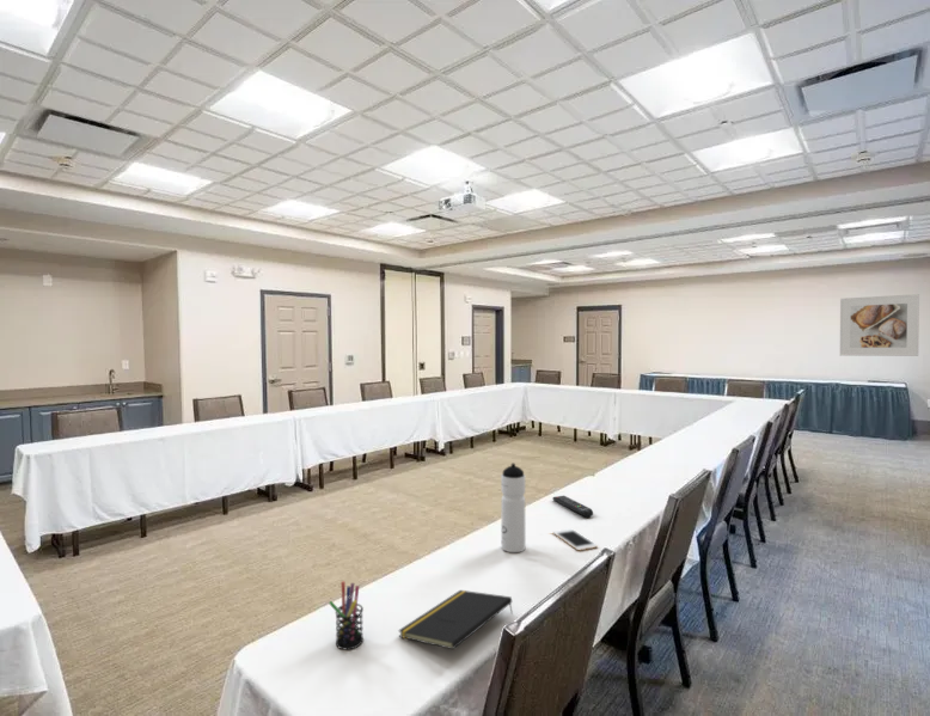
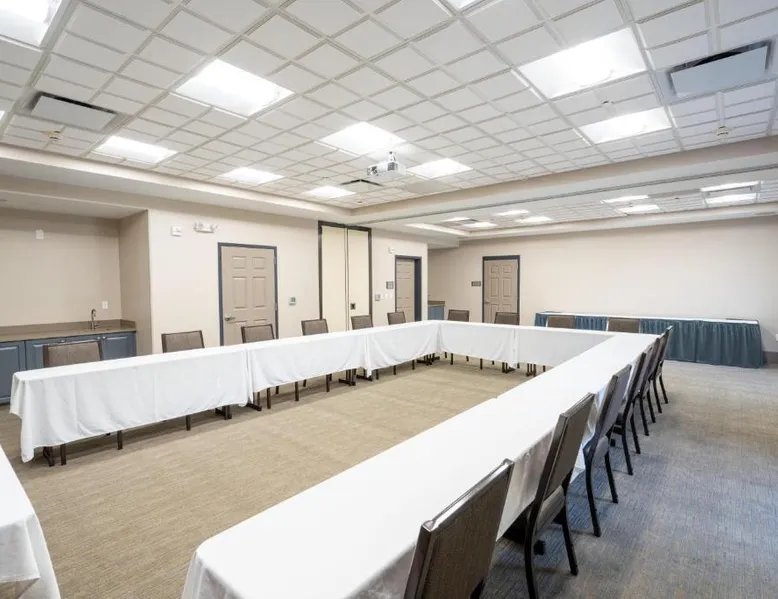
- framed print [839,293,920,357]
- cell phone [552,527,599,551]
- notepad [397,589,514,650]
- water bottle [500,463,526,553]
- remote control [551,495,594,519]
- pen holder [328,581,365,650]
